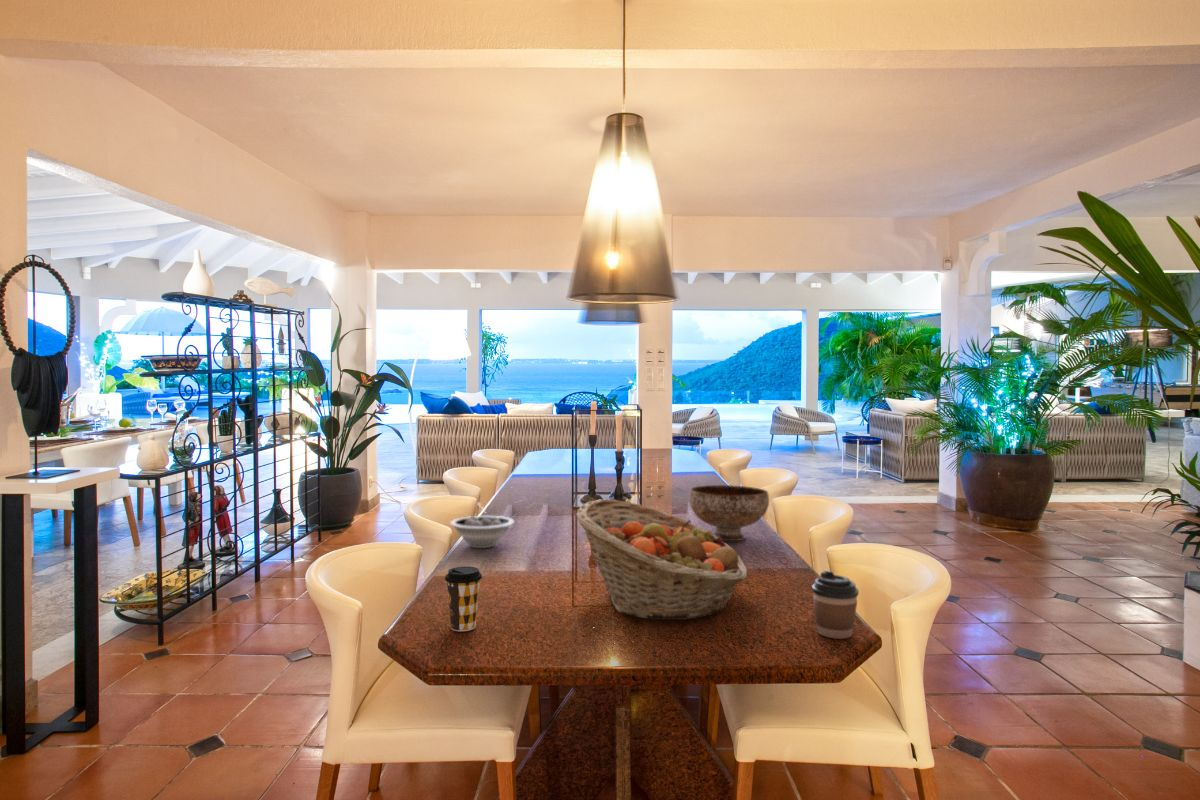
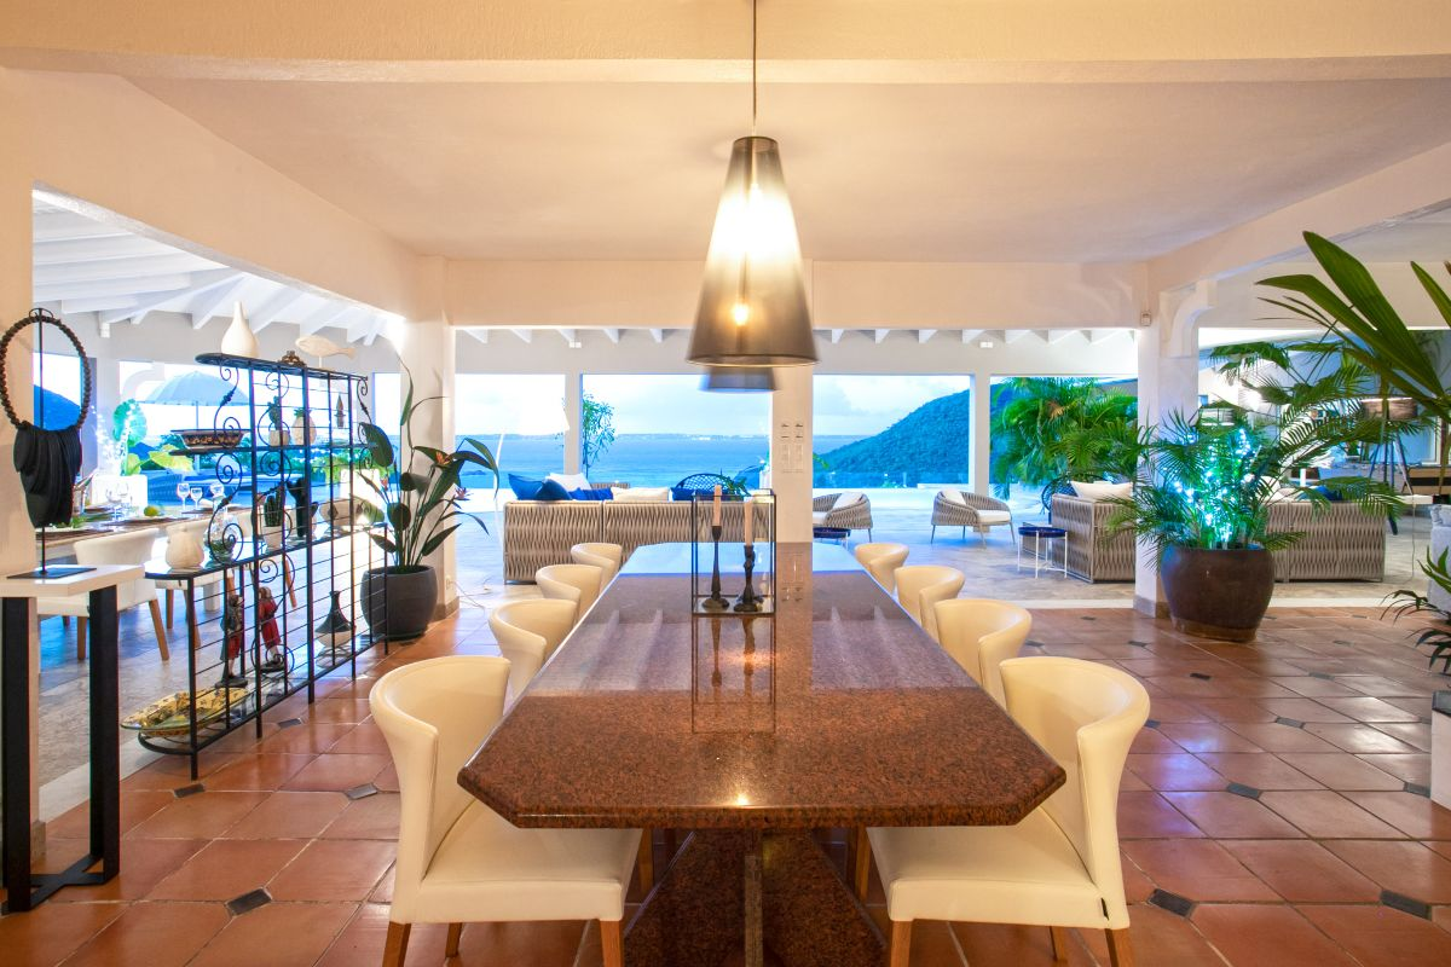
- bowl [688,484,770,542]
- coffee cup [811,570,860,640]
- fruit basket [576,498,748,621]
- bowl [449,502,534,549]
- coffee cup [444,565,483,632]
